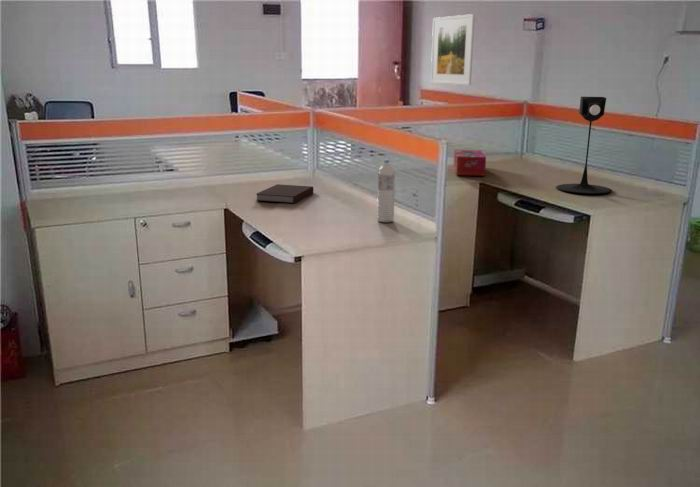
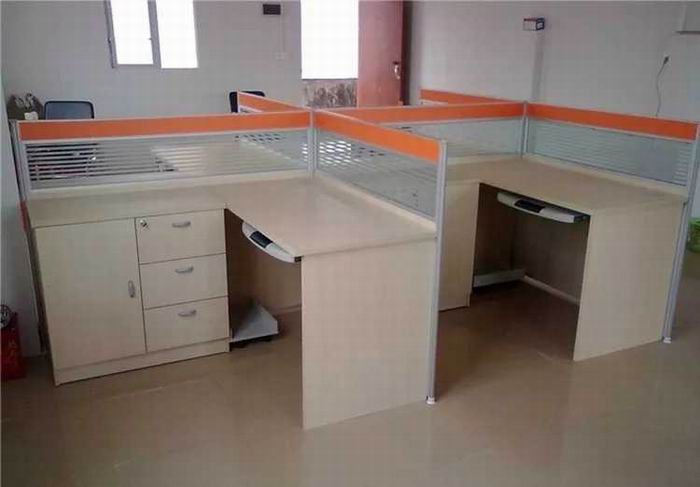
- notebook [255,183,314,204]
- water bottle [376,159,396,223]
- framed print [430,13,476,86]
- desk lamp [555,96,613,195]
- tissue box [452,149,487,177]
